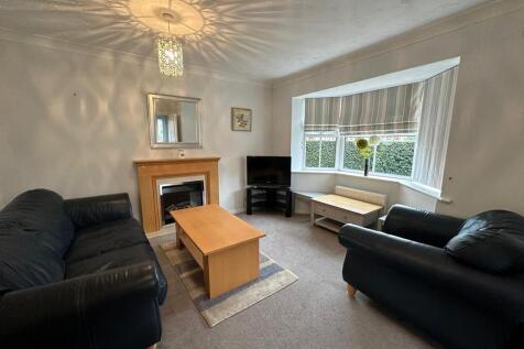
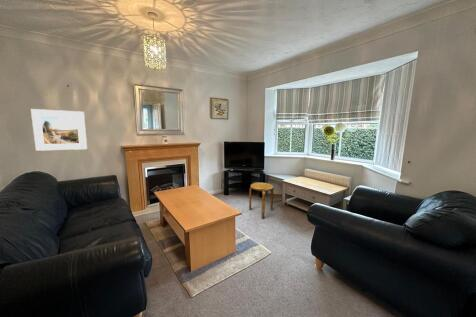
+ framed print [30,108,88,152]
+ stool [248,182,274,220]
